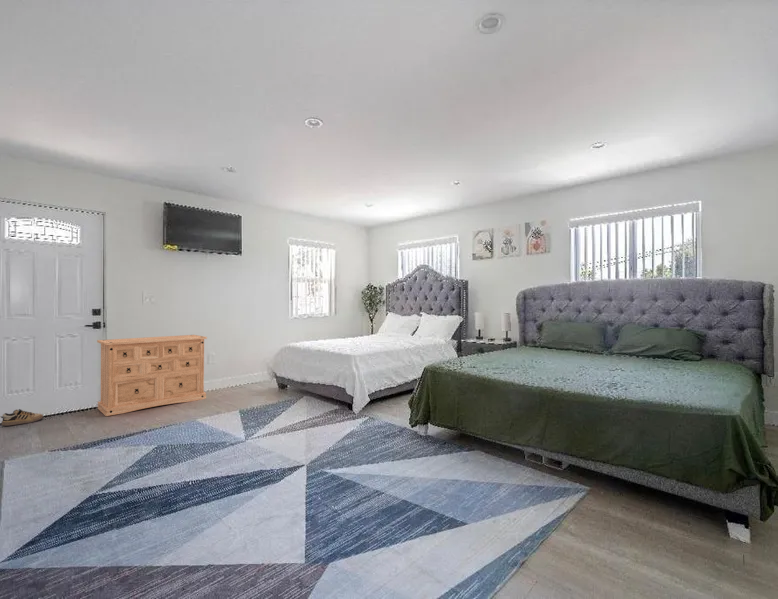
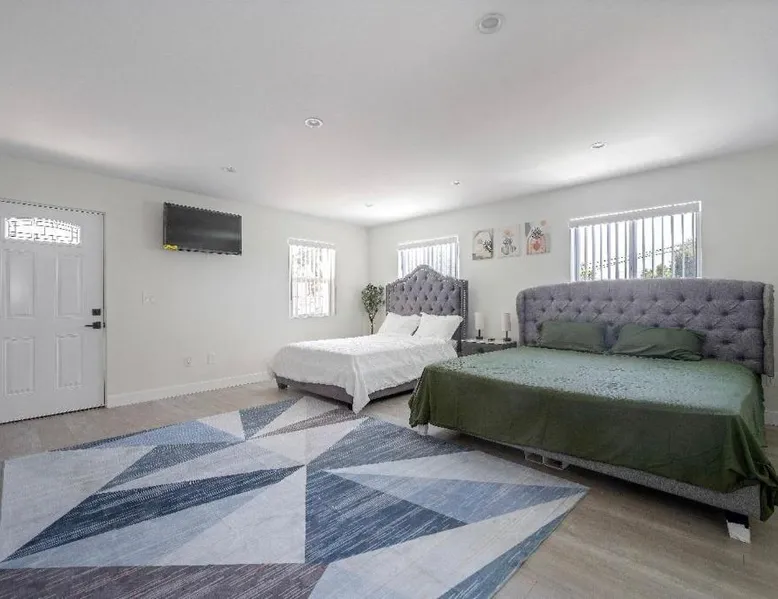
- dresser [96,334,208,417]
- shoe [0,408,44,427]
